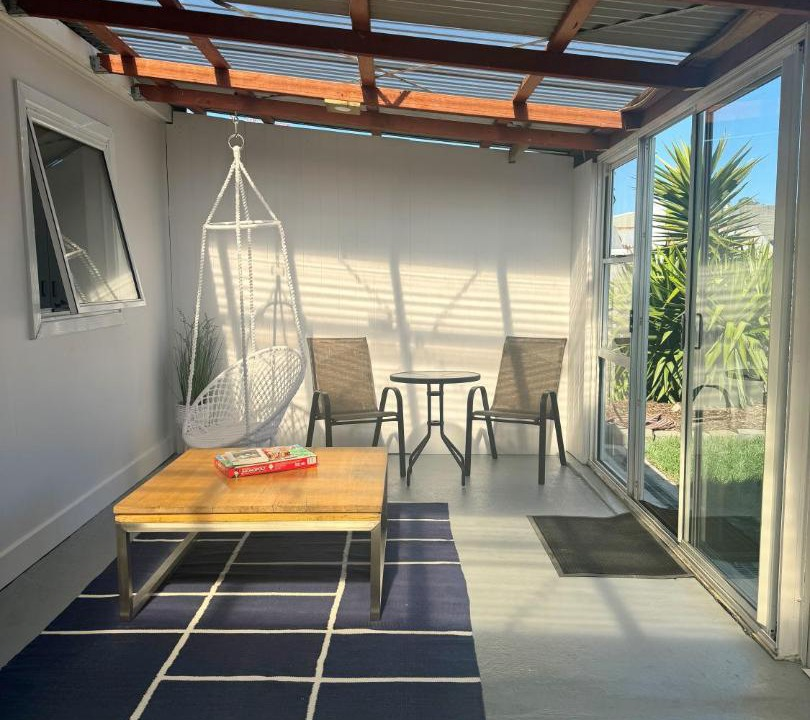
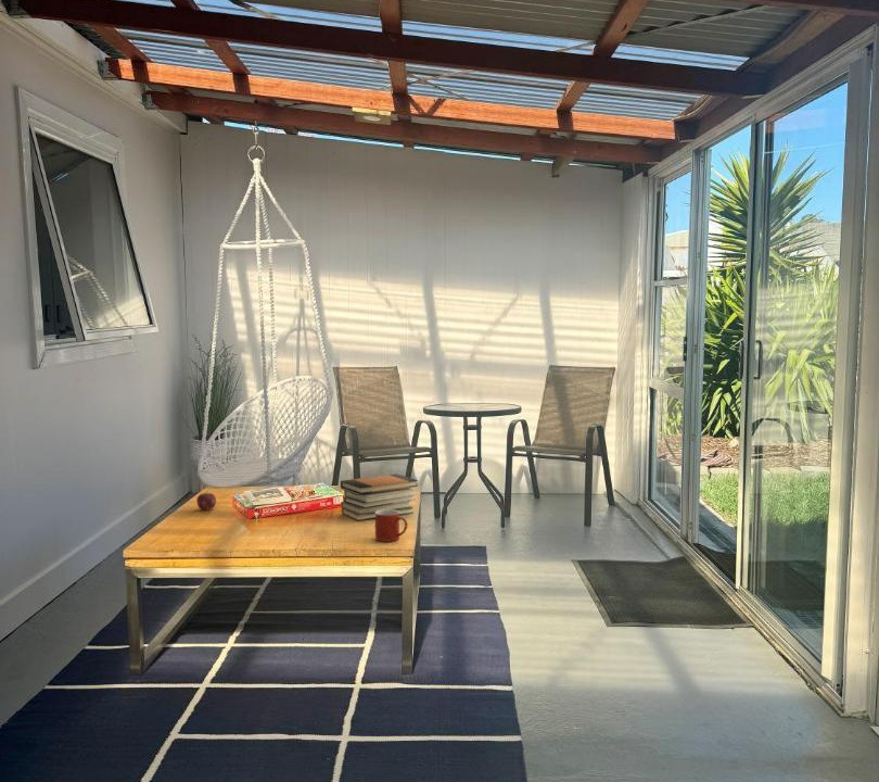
+ mug [374,509,408,543]
+ apple [195,490,217,512]
+ book stack [340,472,419,521]
